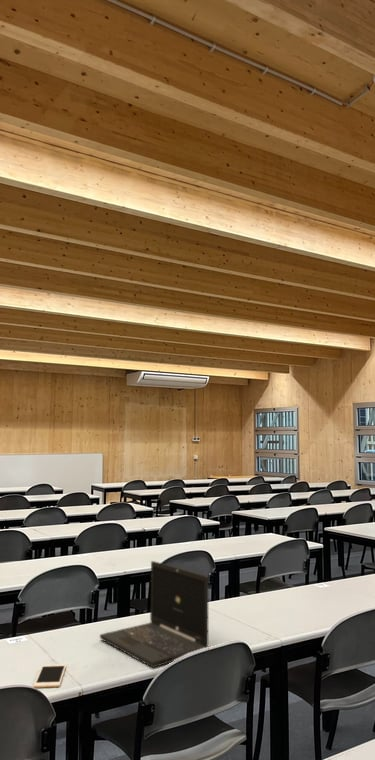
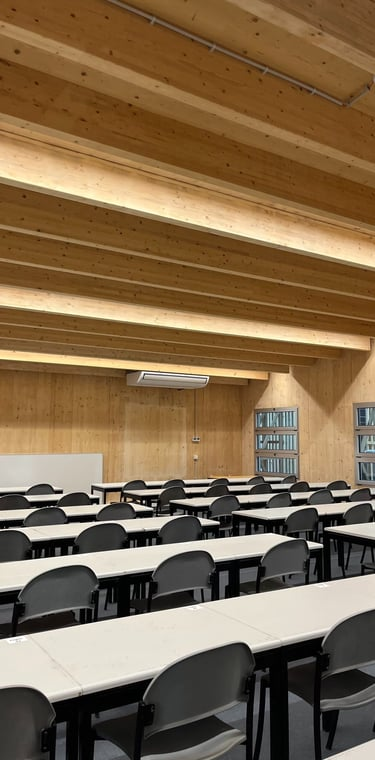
- laptop [99,560,209,669]
- cell phone [32,663,67,689]
